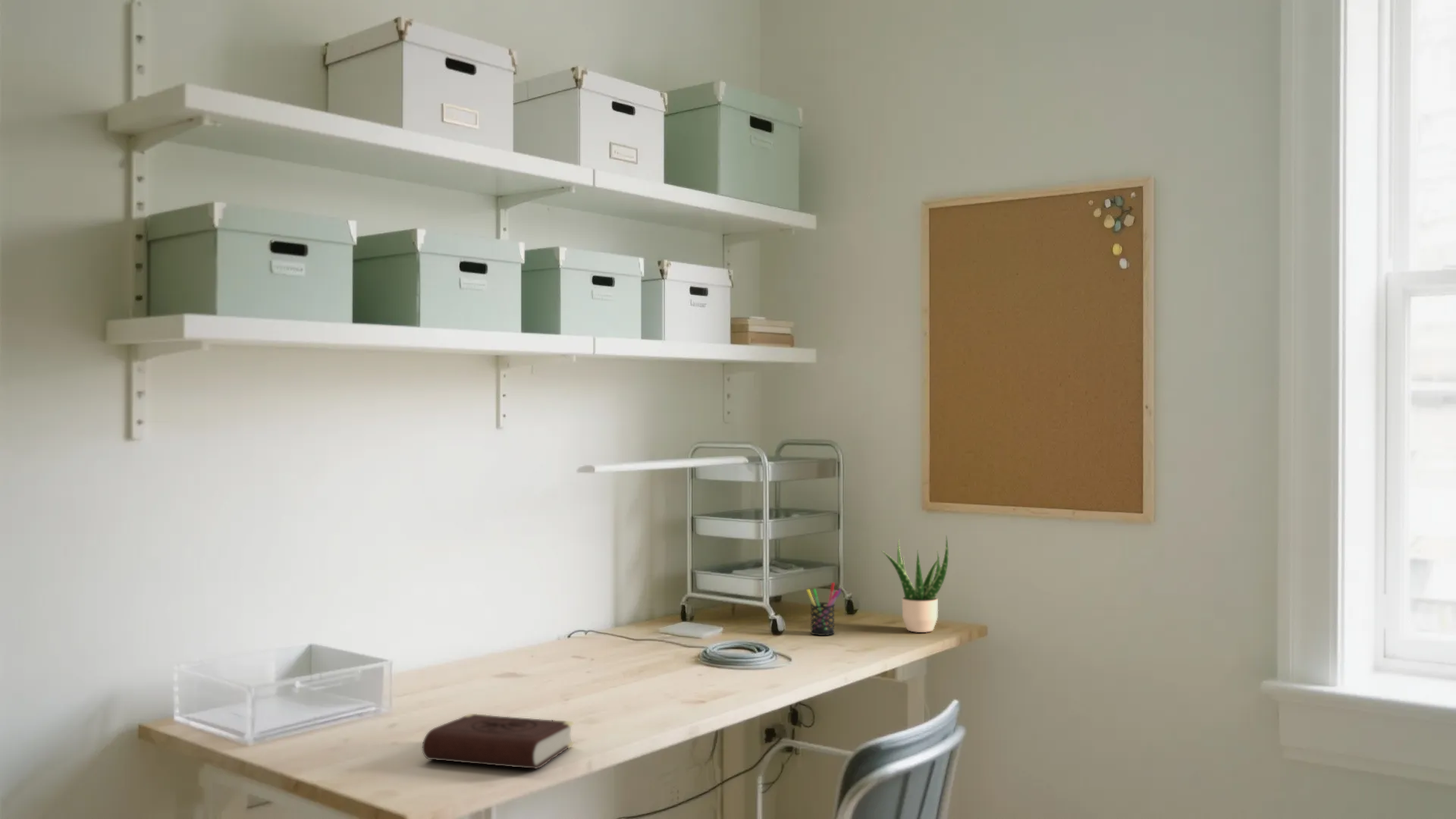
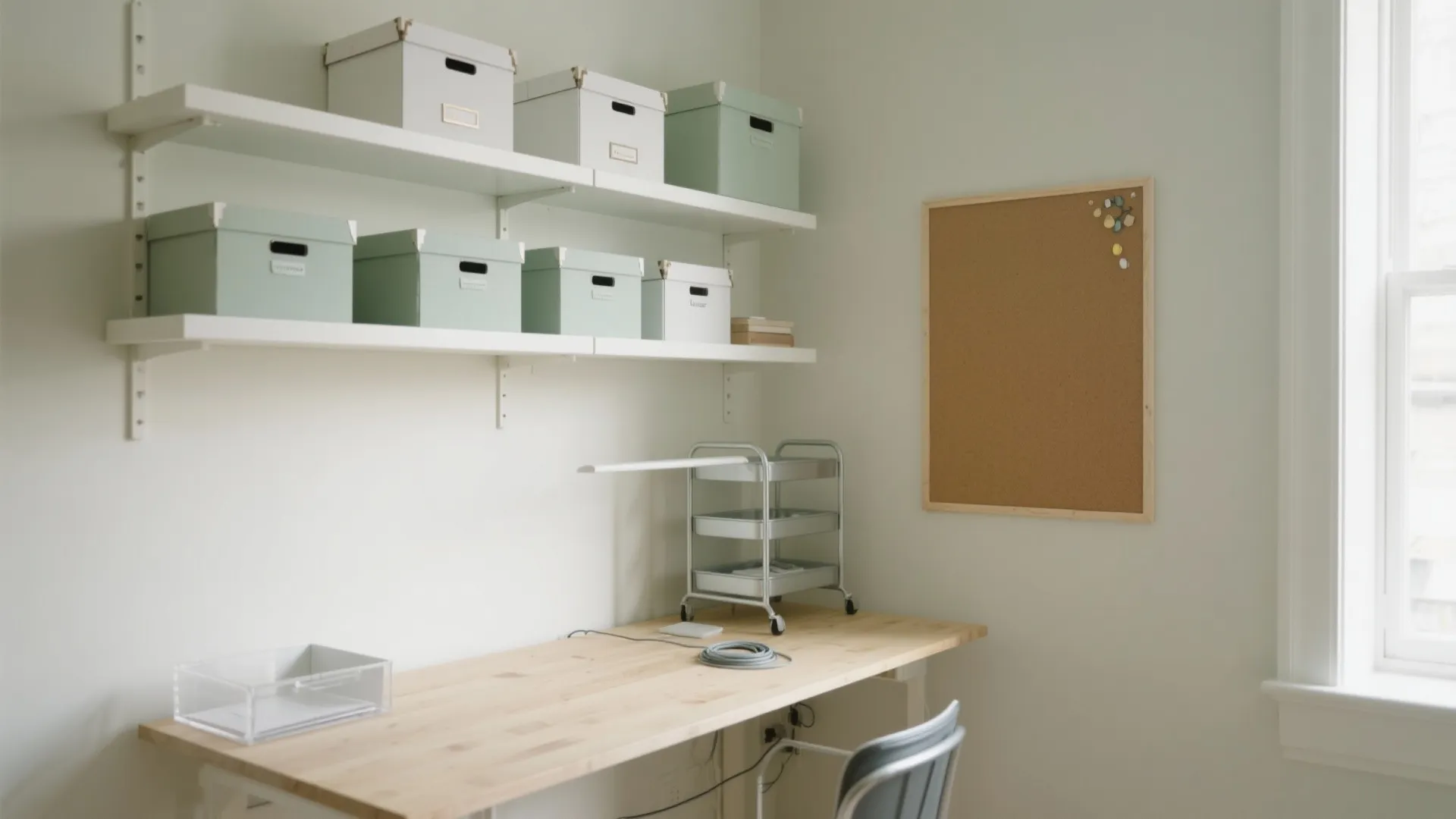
- book [422,713,576,770]
- pen holder [805,582,843,636]
- potted plant [881,535,949,633]
